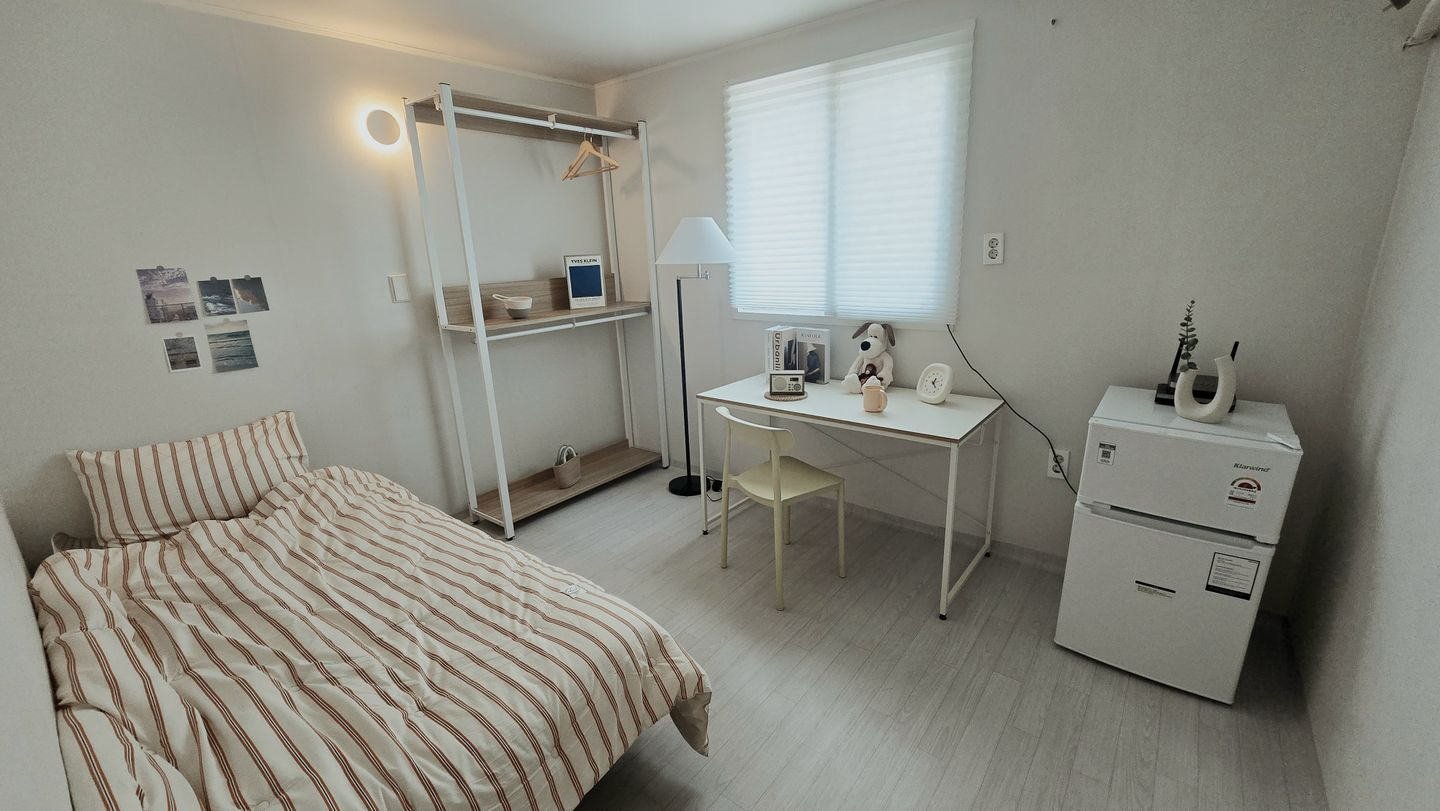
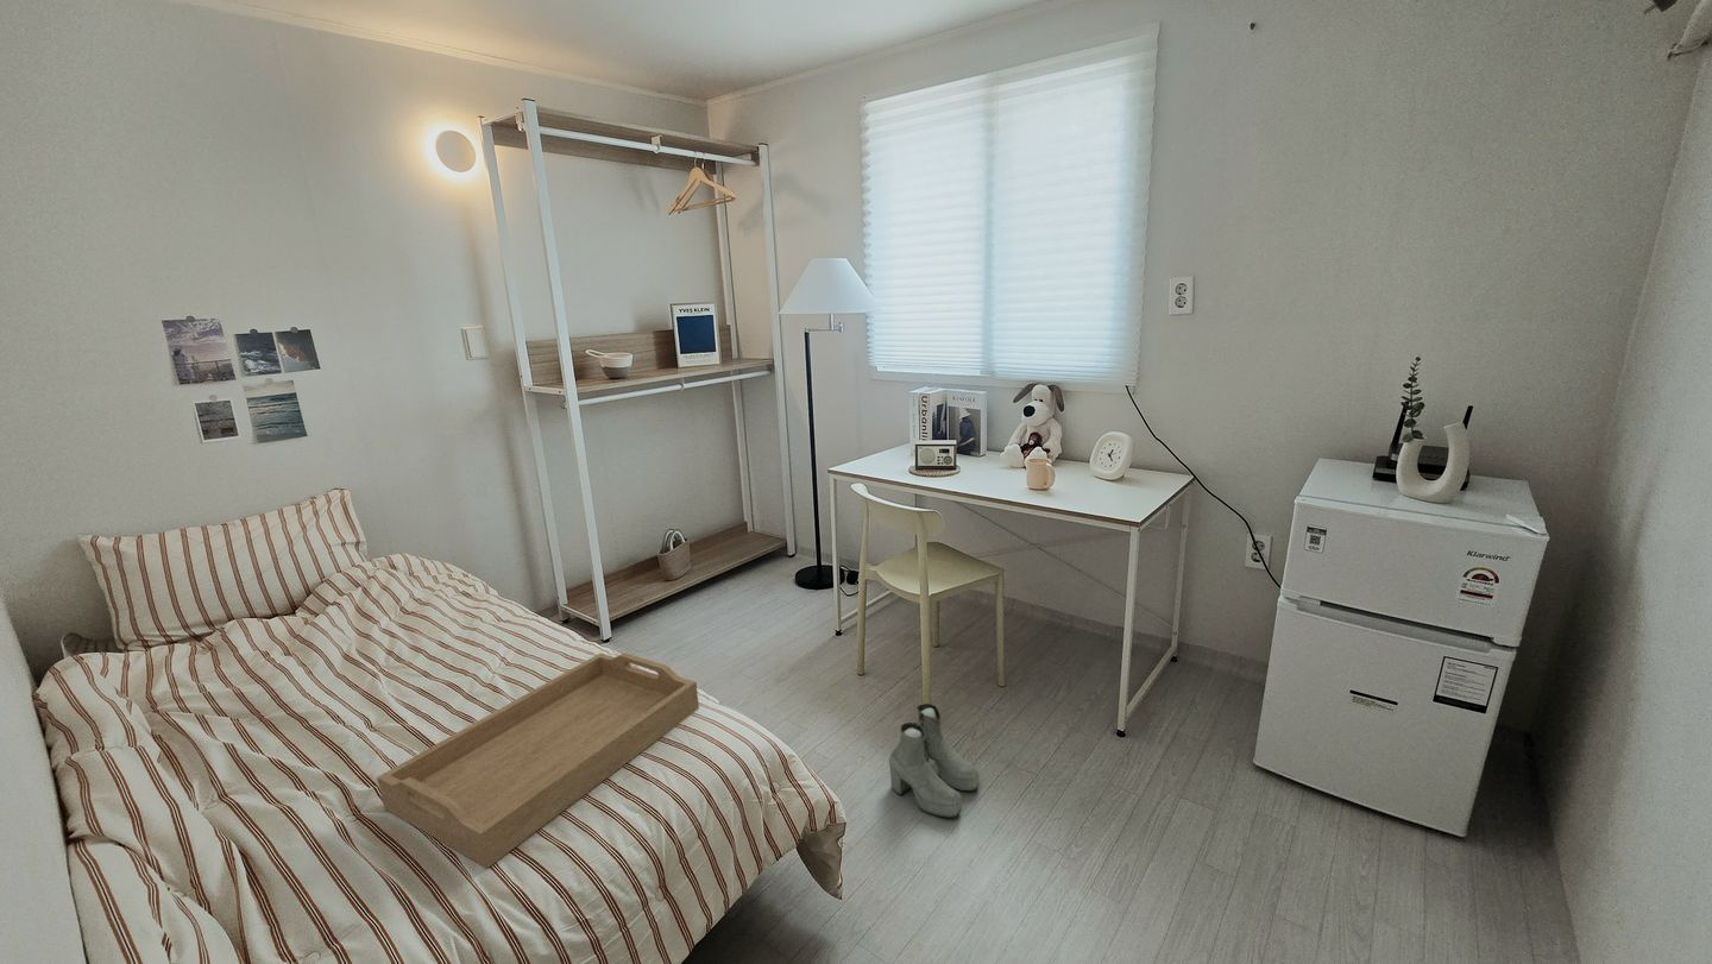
+ boots [888,702,981,819]
+ serving tray [376,653,700,869]
